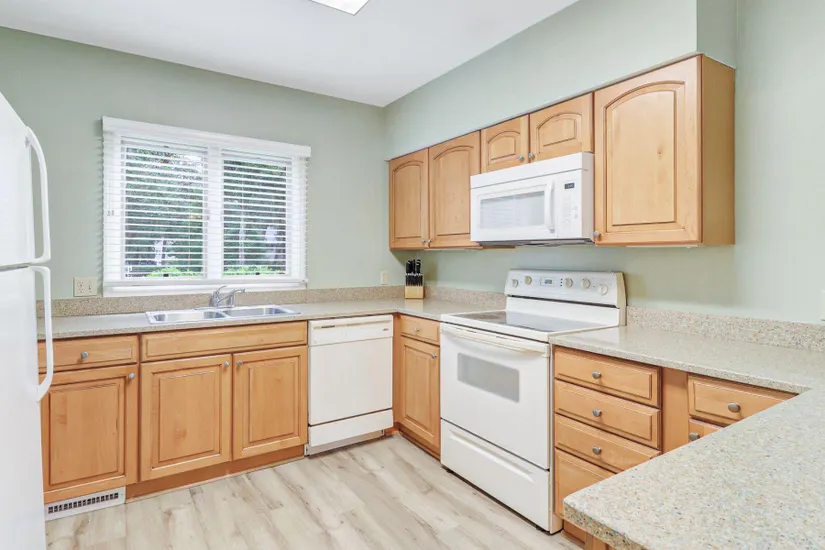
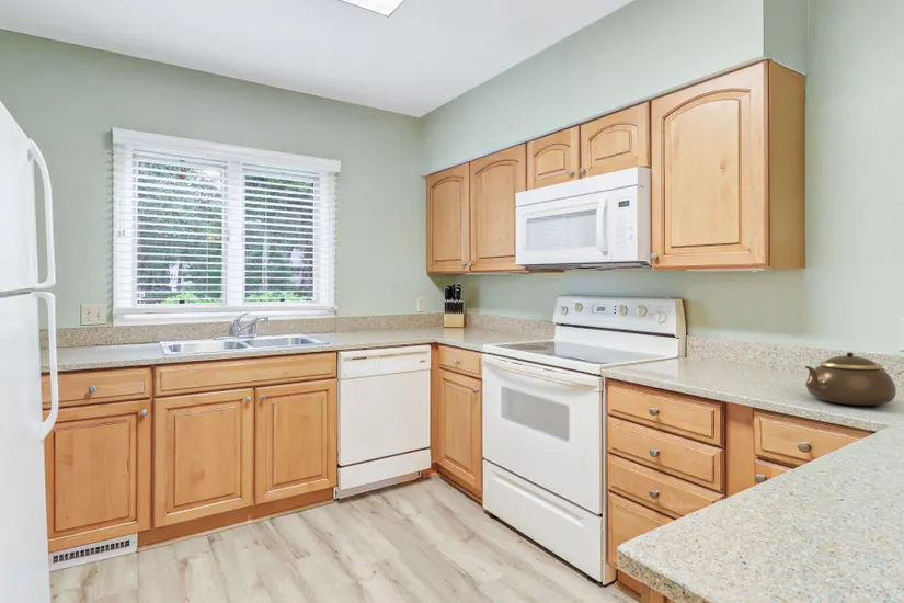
+ teapot [804,352,897,407]
